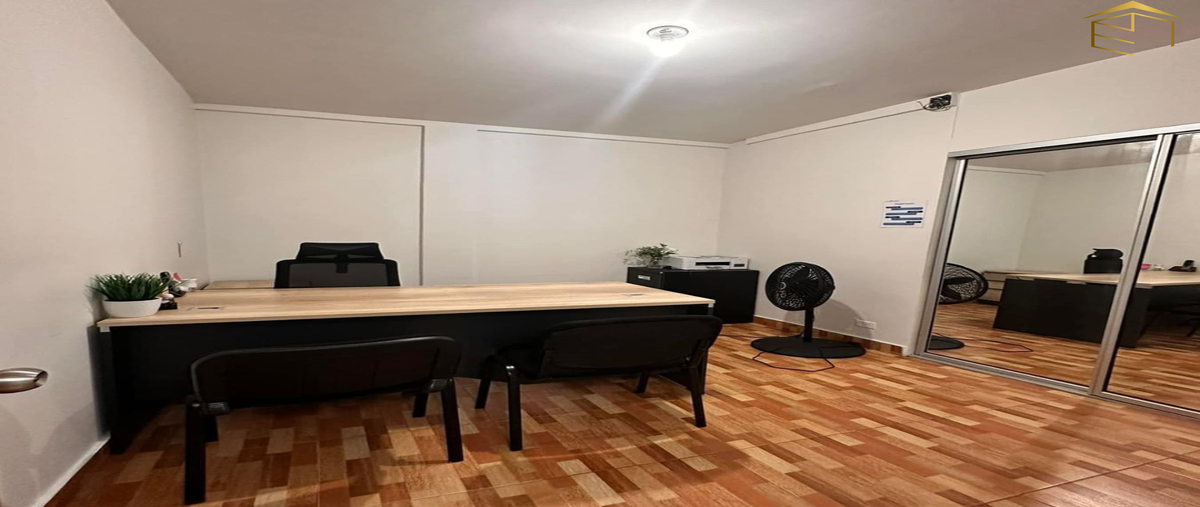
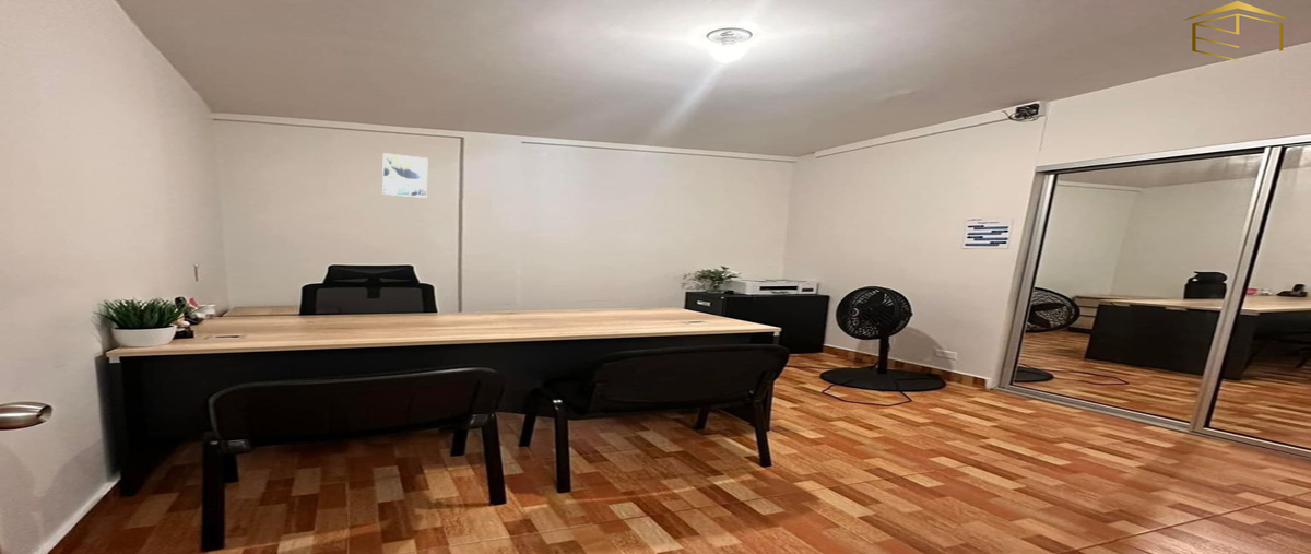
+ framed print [381,152,429,199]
